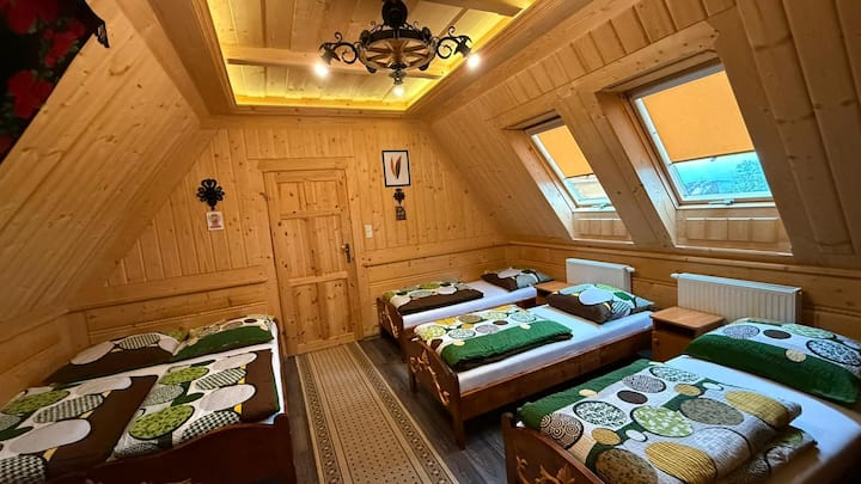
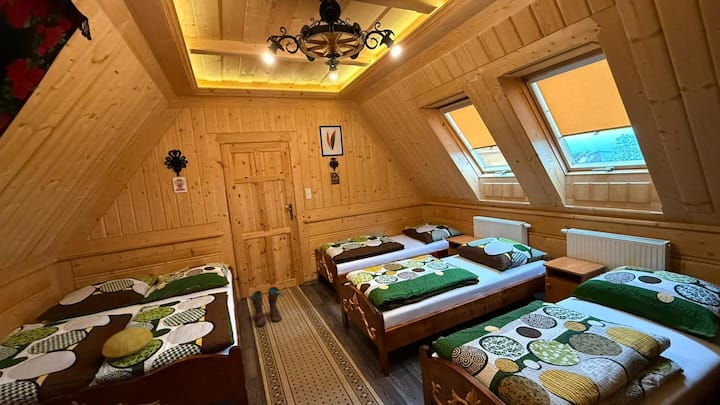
+ boots [250,286,287,327]
+ cushion [101,326,154,359]
